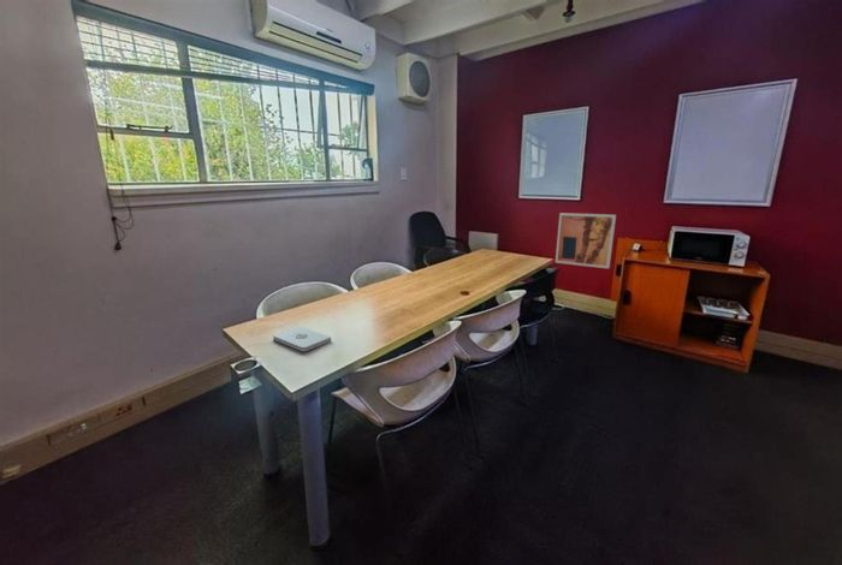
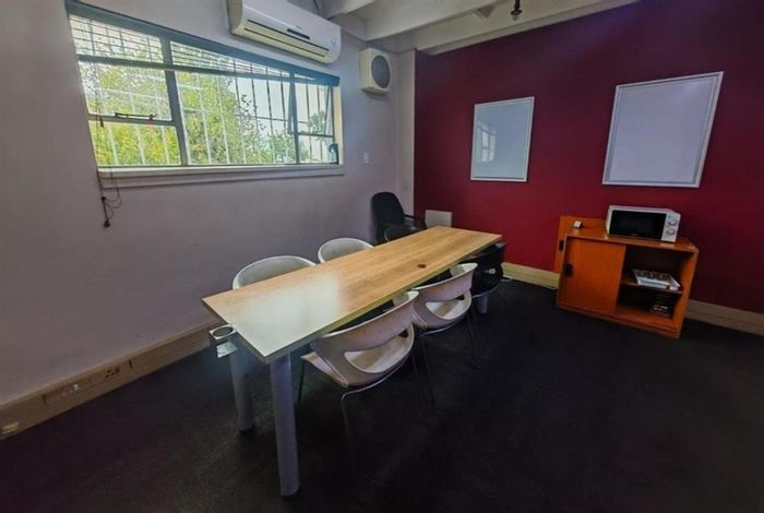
- wall art [555,212,617,269]
- notepad [272,325,332,352]
